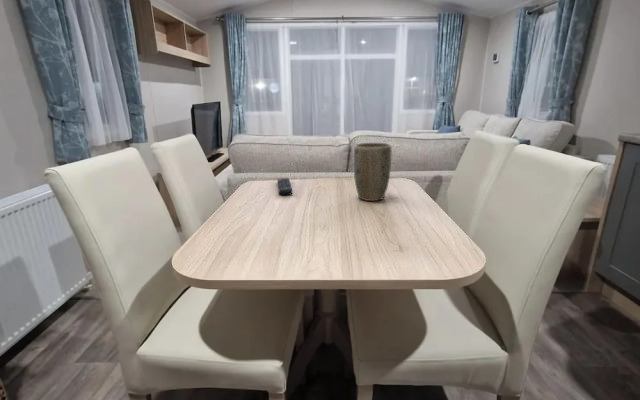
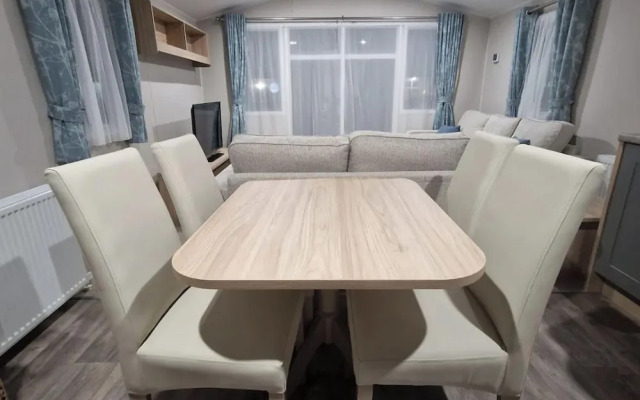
- remote control [276,177,294,196]
- plant pot [353,142,393,202]
